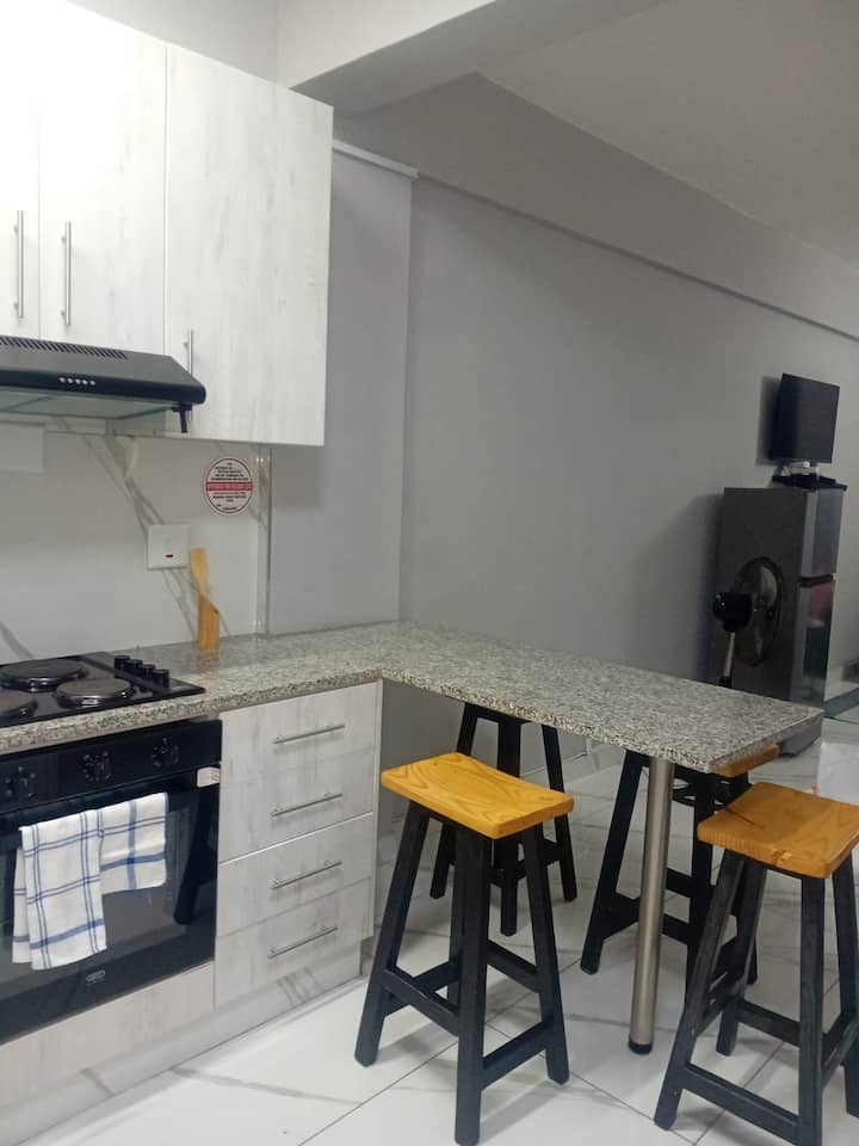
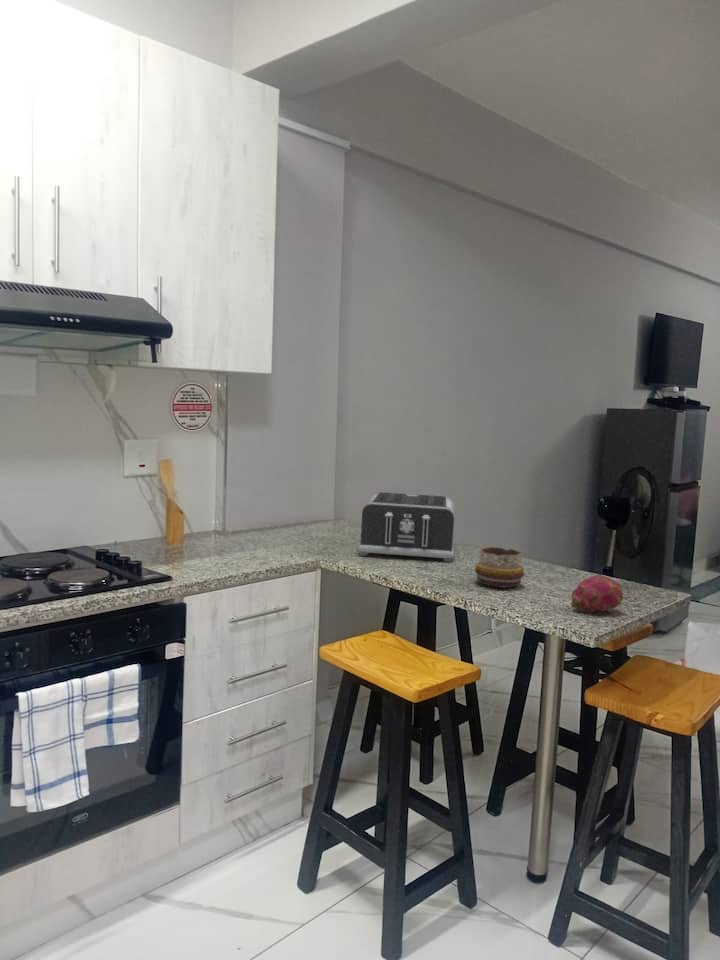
+ decorative bowl [474,546,525,589]
+ fruit [569,573,624,613]
+ toaster [358,491,456,563]
